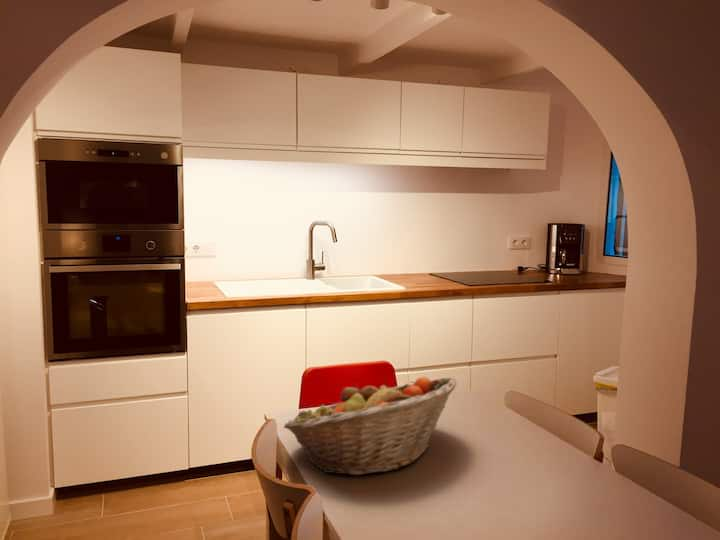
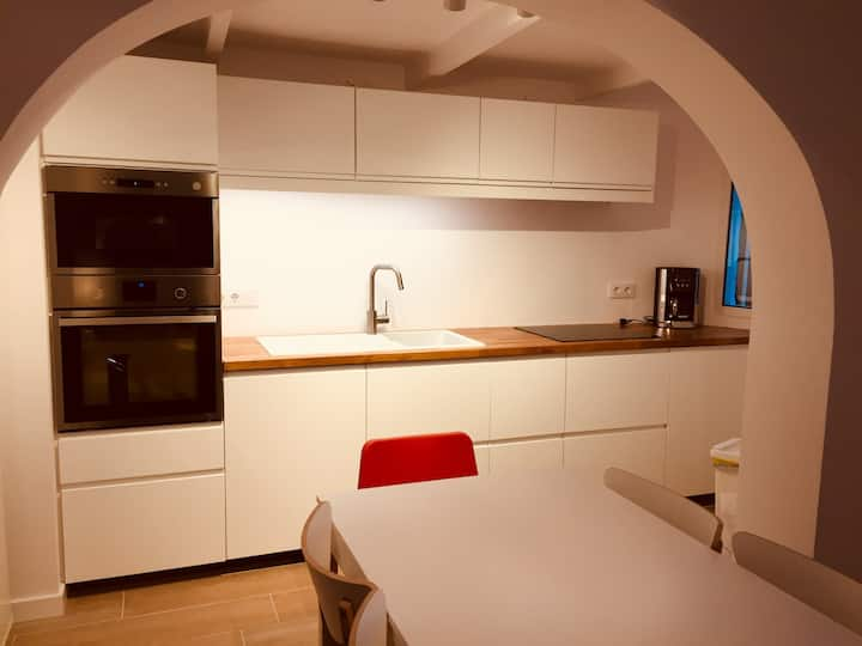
- fruit basket [283,376,458,476]
